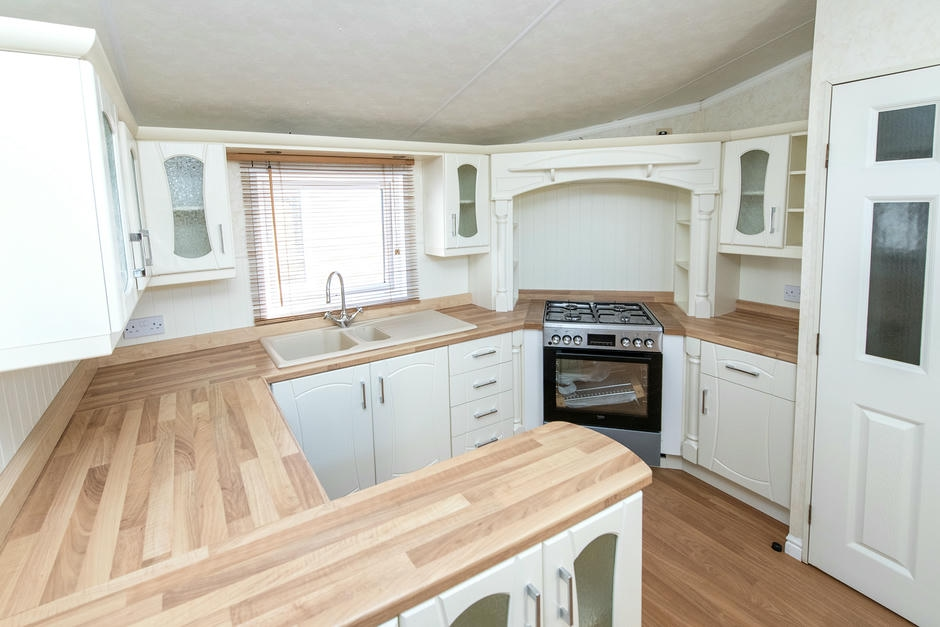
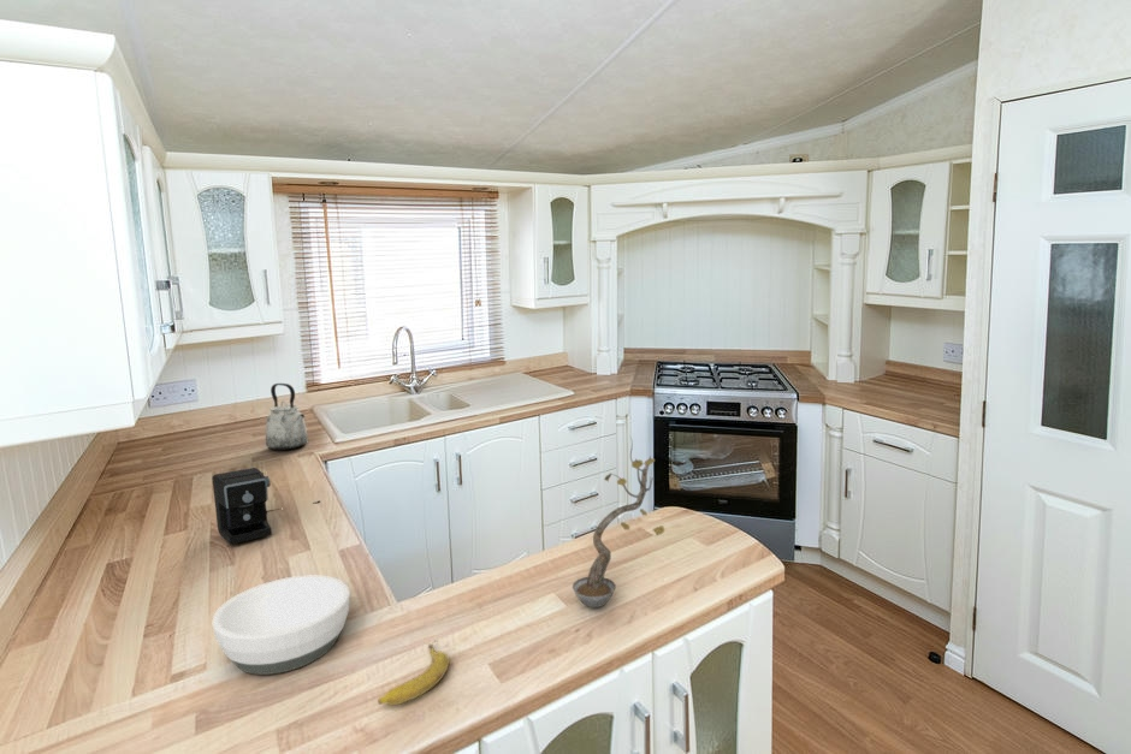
+ plant [572,434,665,608]
+ kettle [265,382,309,451]
+ bowl [212,575,351,676]
+ coffee maker [212,467,321,546]
+ banana [377,639,451,706]
